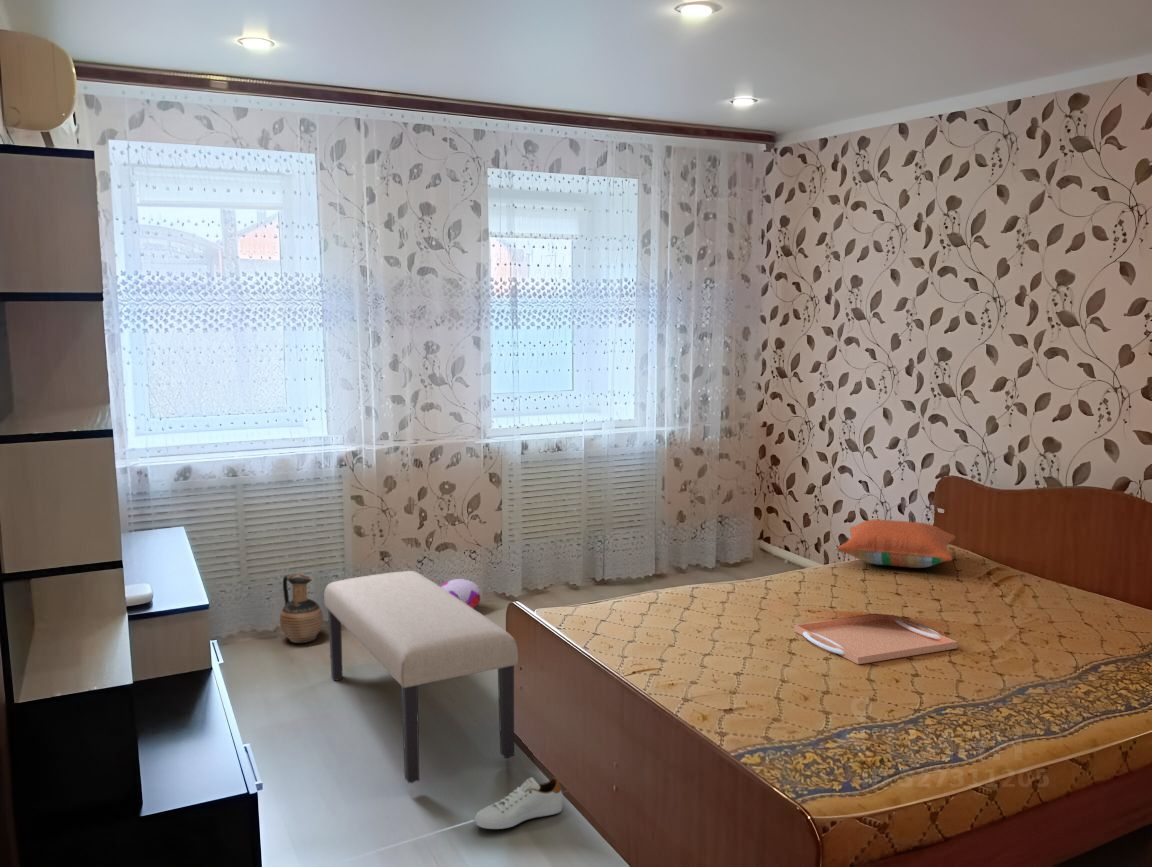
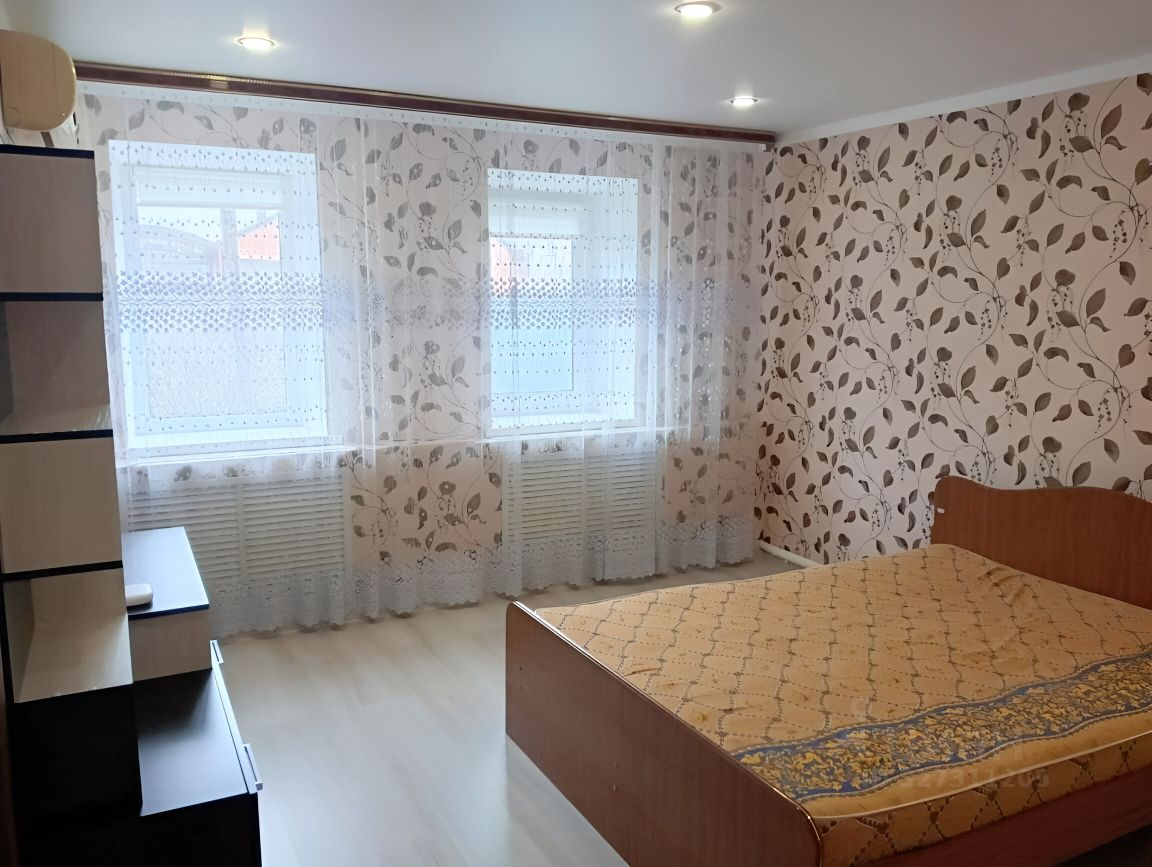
- plush toy [439,578,482,609]
- shoe [474,776,563,830]
- pillow [835,519,956,569]
- serving tray [793,613,958,665]
- bench [323,570,519,784]
- ceramic jug [279,572,324,644]
